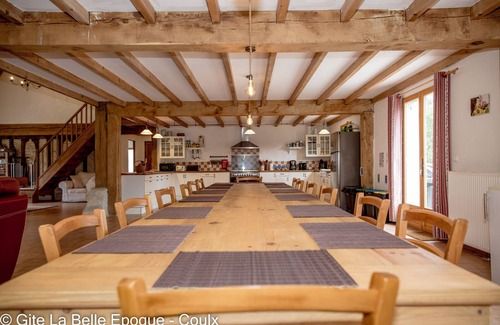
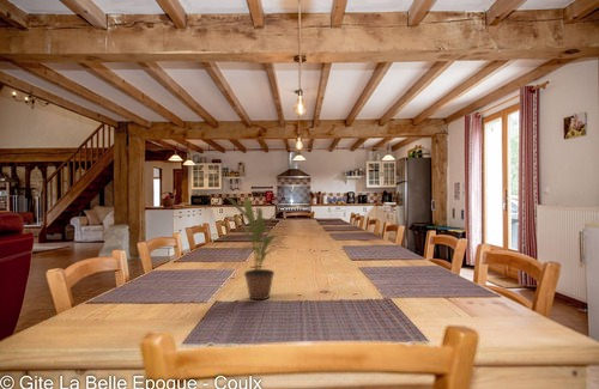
+ potted plant [222,195,284,300]
